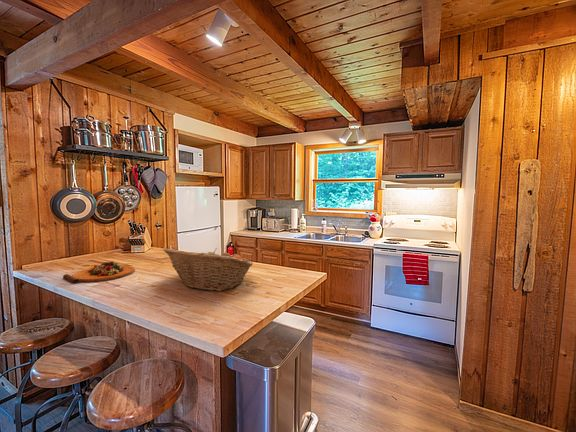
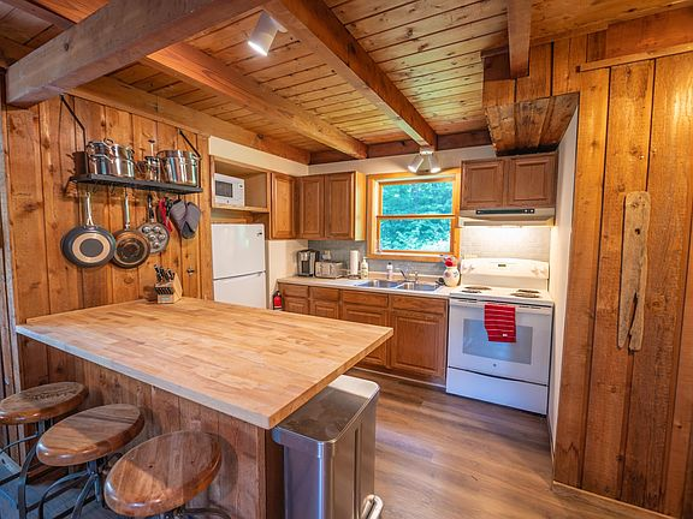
- fruit basket [163,247,254,292]
- cutting board [62,261,136,285]
